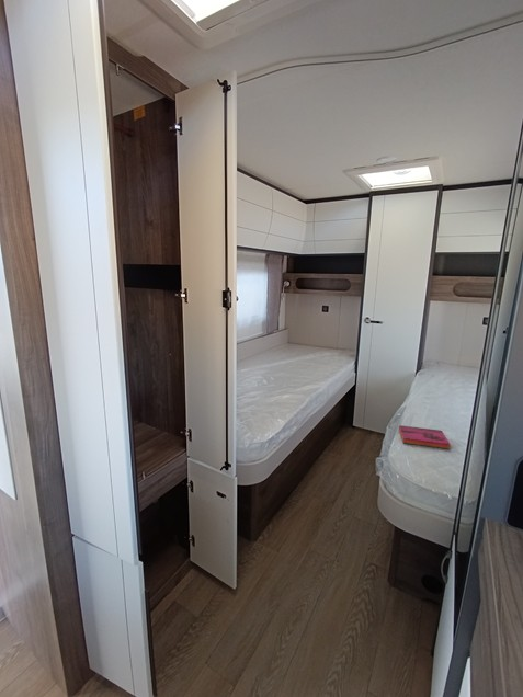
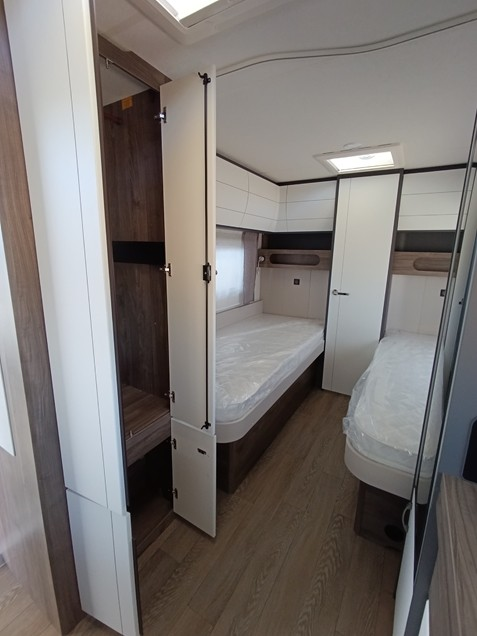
- hardback book [398,424,451,450]
